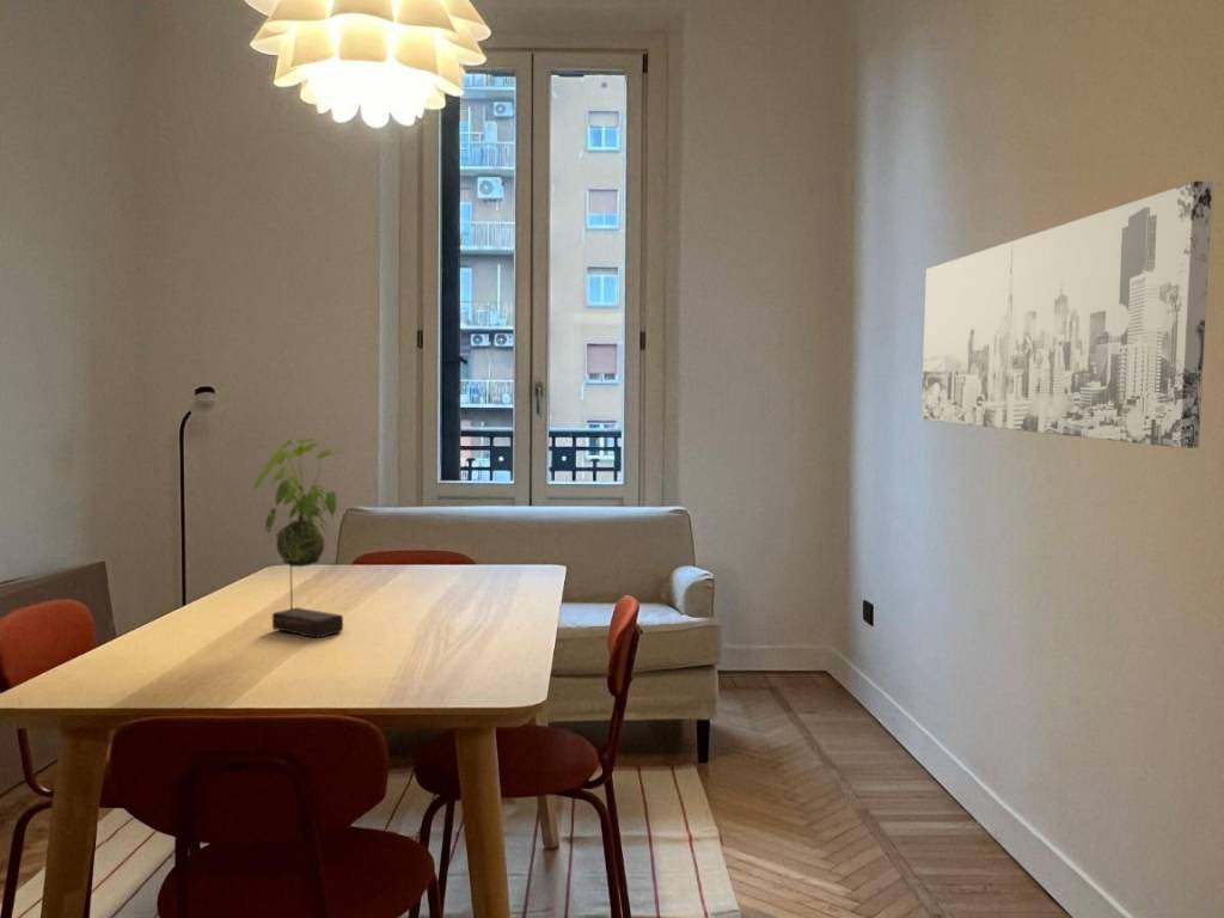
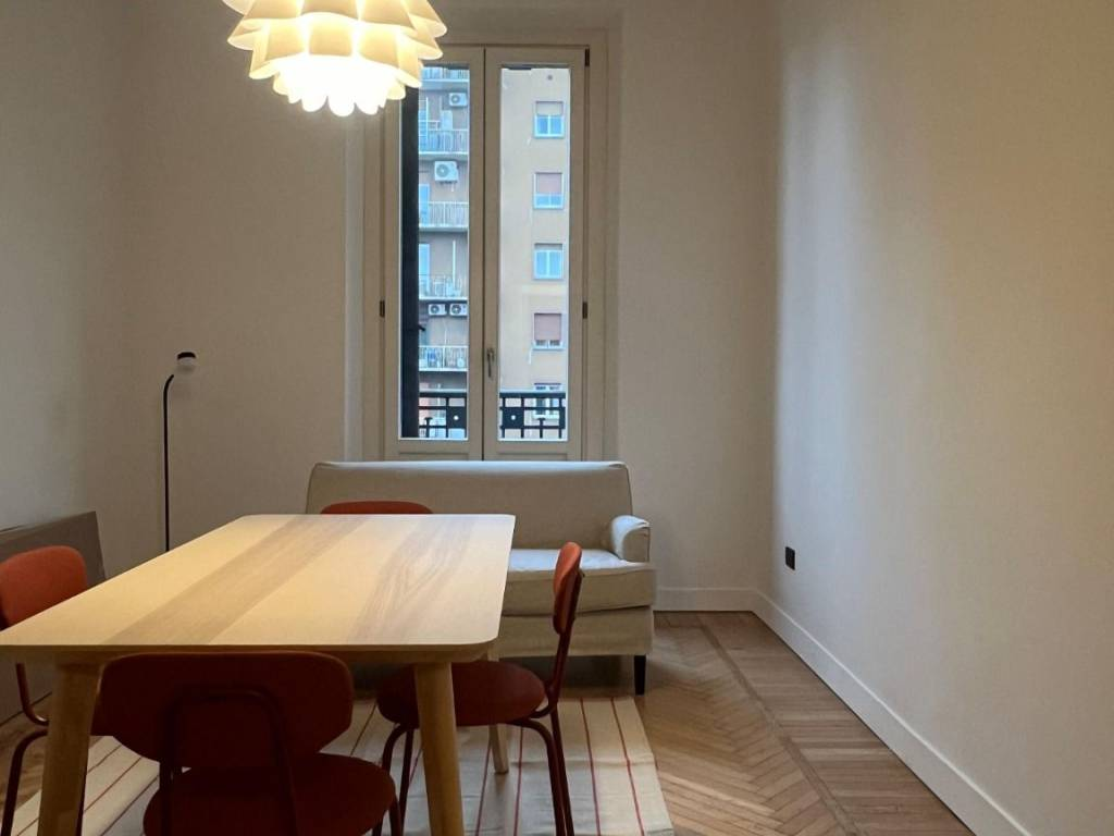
- plant [251,436,344,639]
- wall art [920,180,1214,449]
